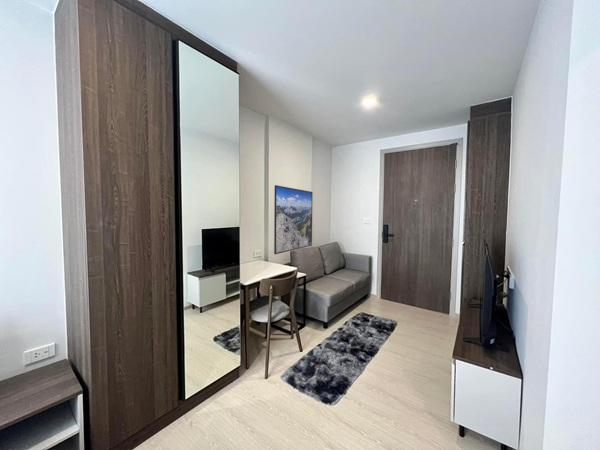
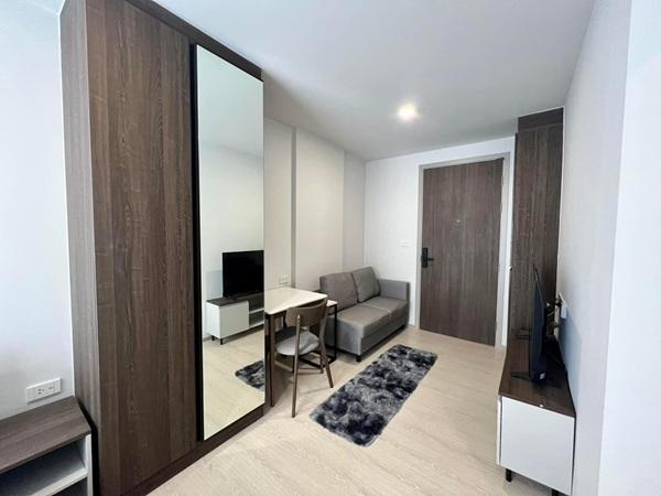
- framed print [273,184,313,255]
